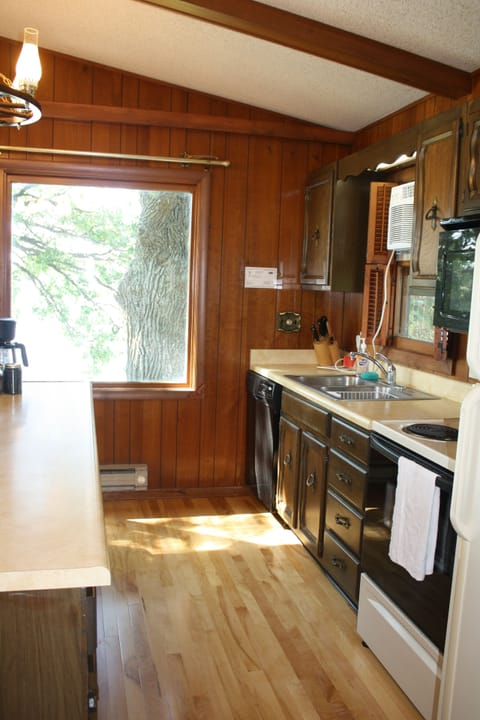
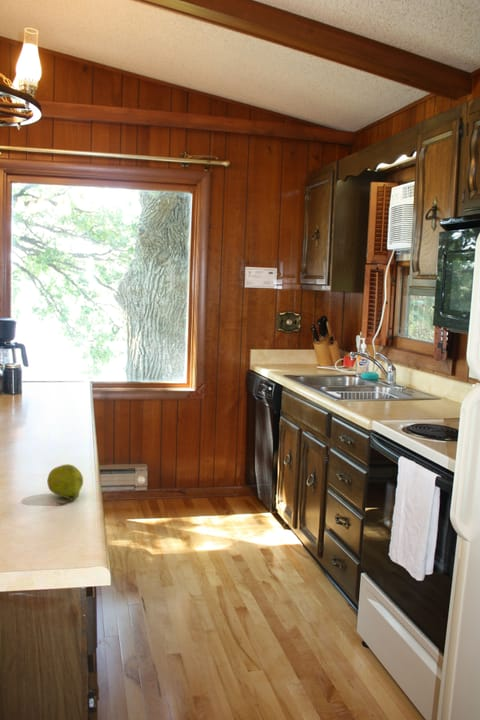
+ fruit [46,463,84,506]
